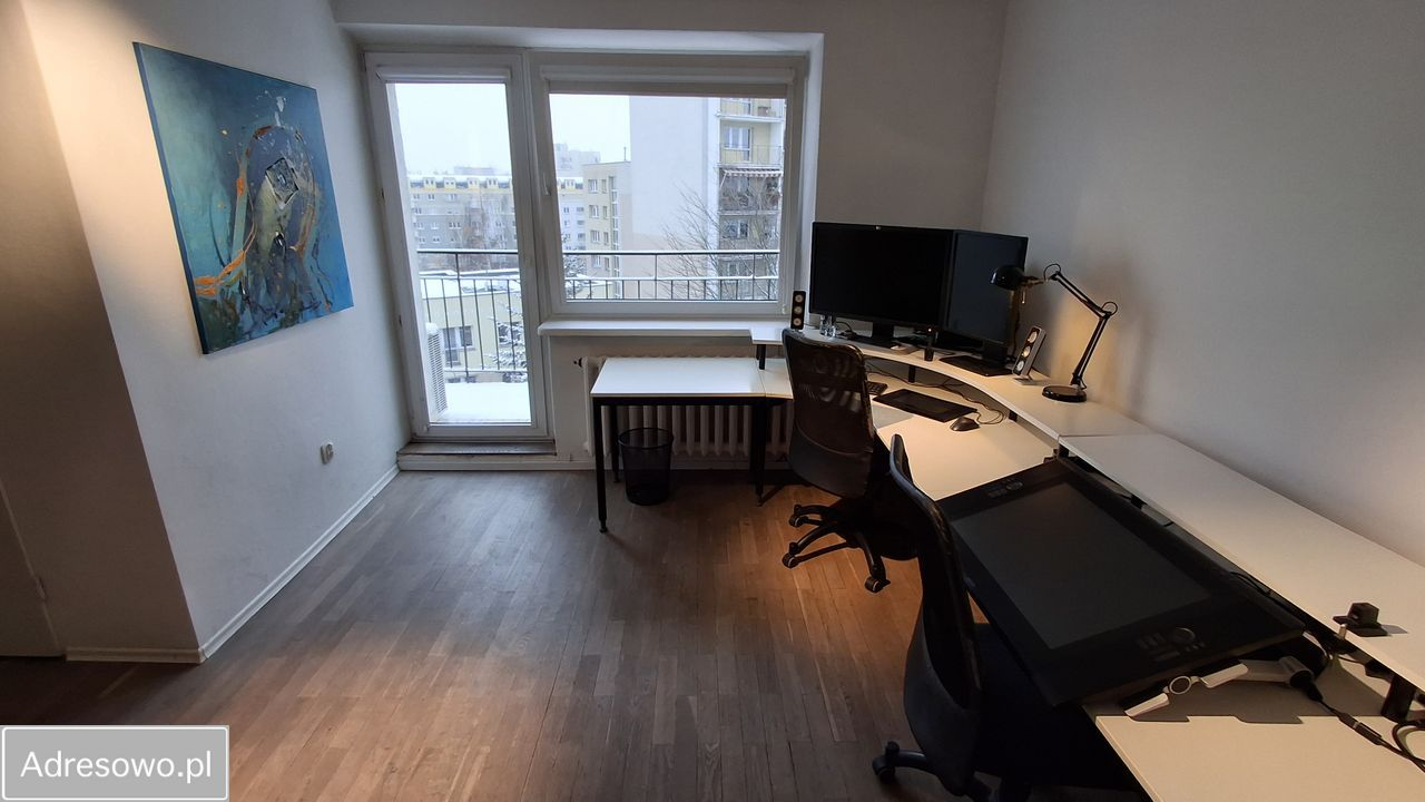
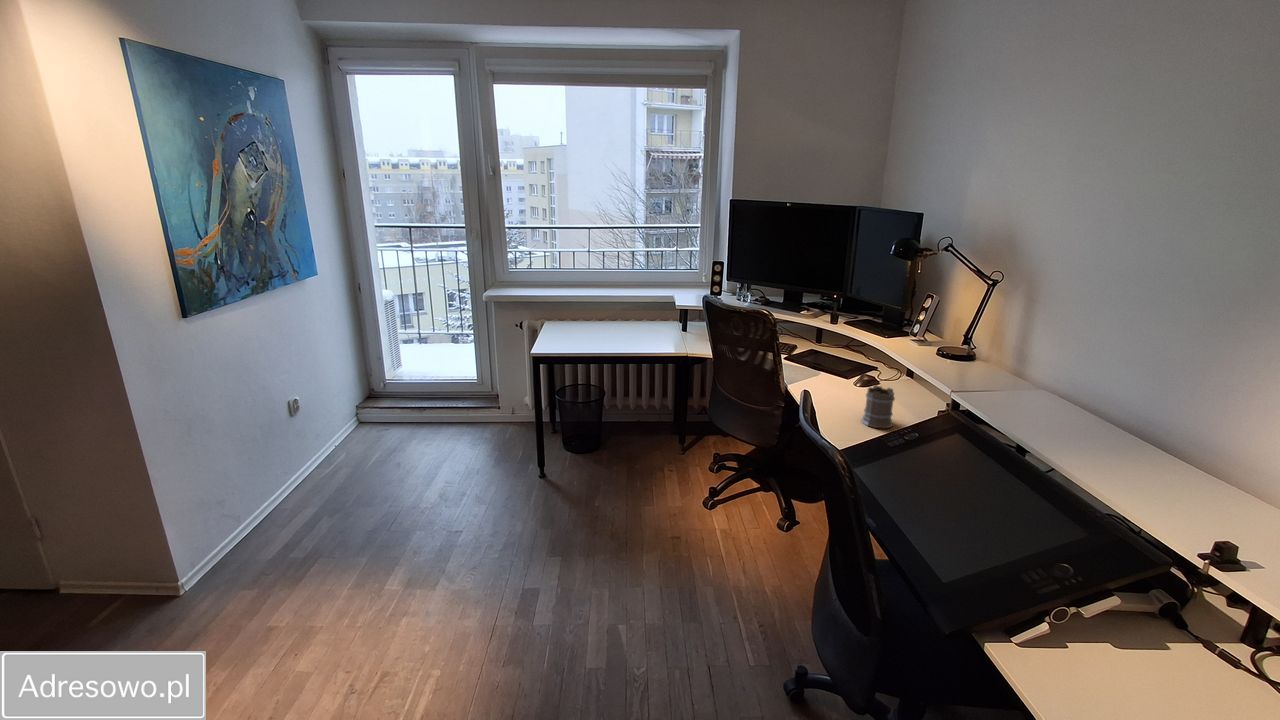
+ mug [860,384,896,429]
